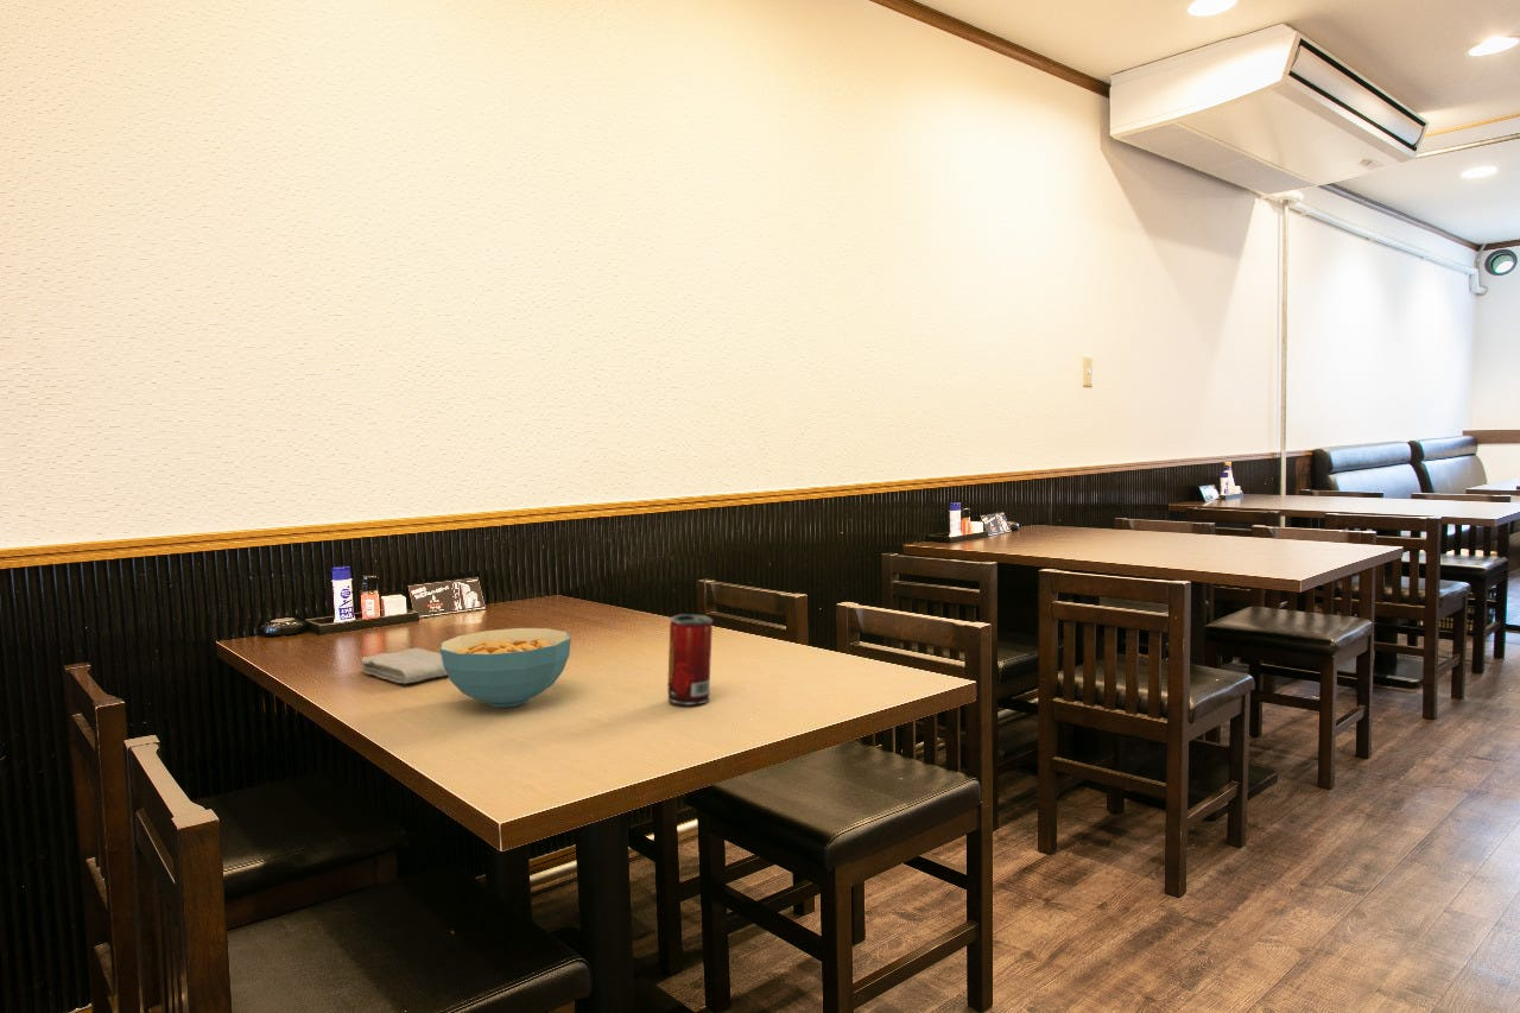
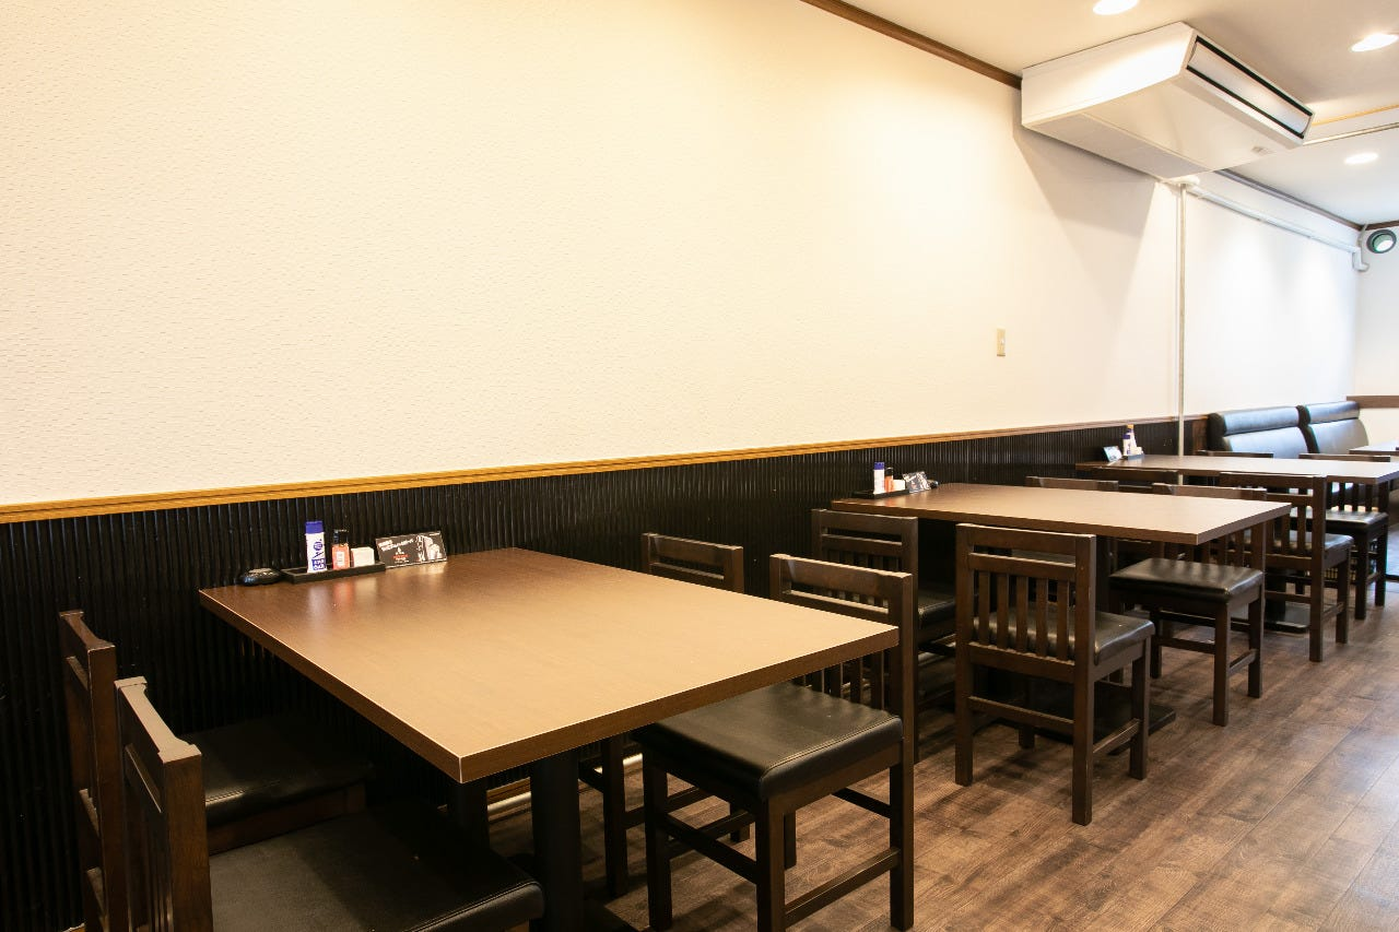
- washcloth [359,647,448,685]
- beverage can [666,613,714,707]
- cereal bowl [438,627,572,709]
